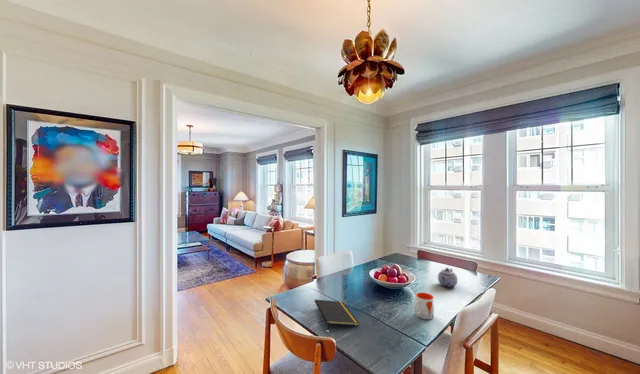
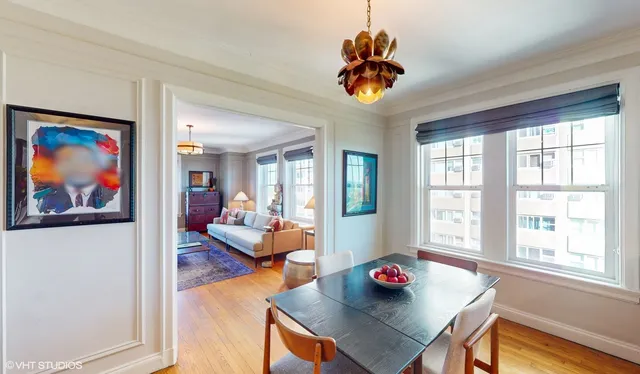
- mug [413,292,435,320]
- notepad [314,299,360,329]
- teapot [437,267,458,289]
